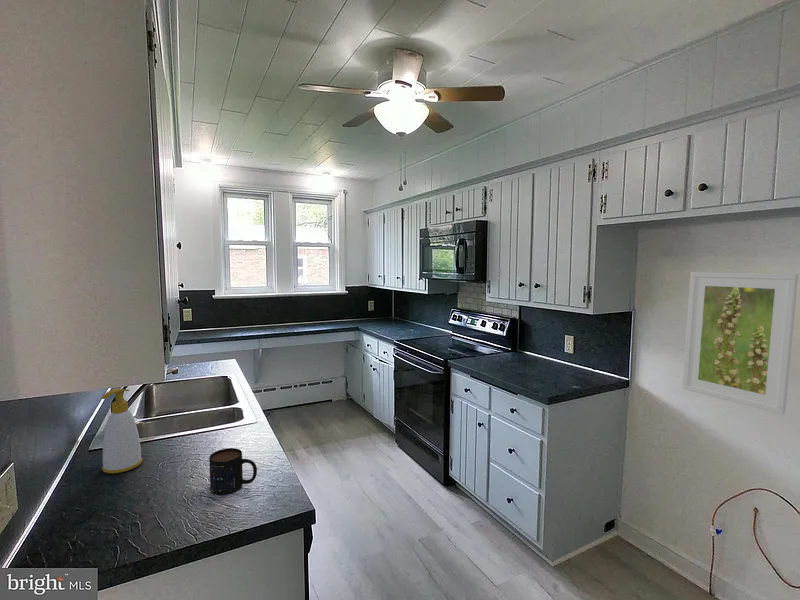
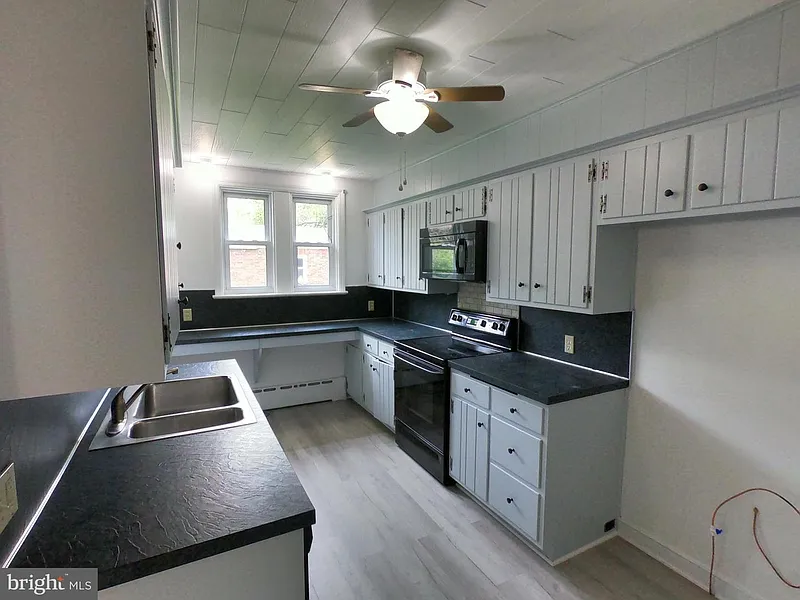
- soap bottle [100,388,144,474]
- mug [208,447,258,496]
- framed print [681,271,799,415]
